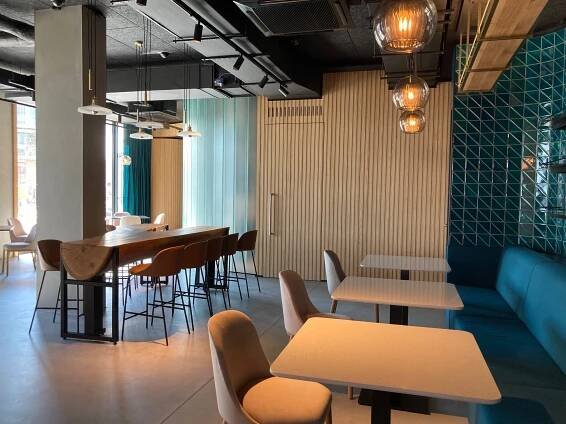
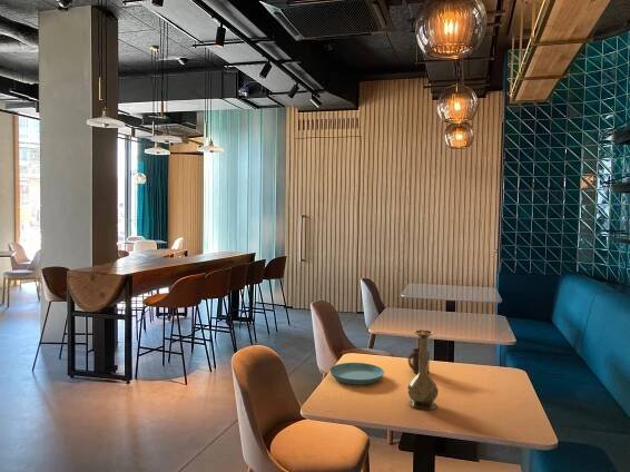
+ saucer [328,362,385,385]
+ cup [407,347,431,375]
+ vase [406,328,440,411]
